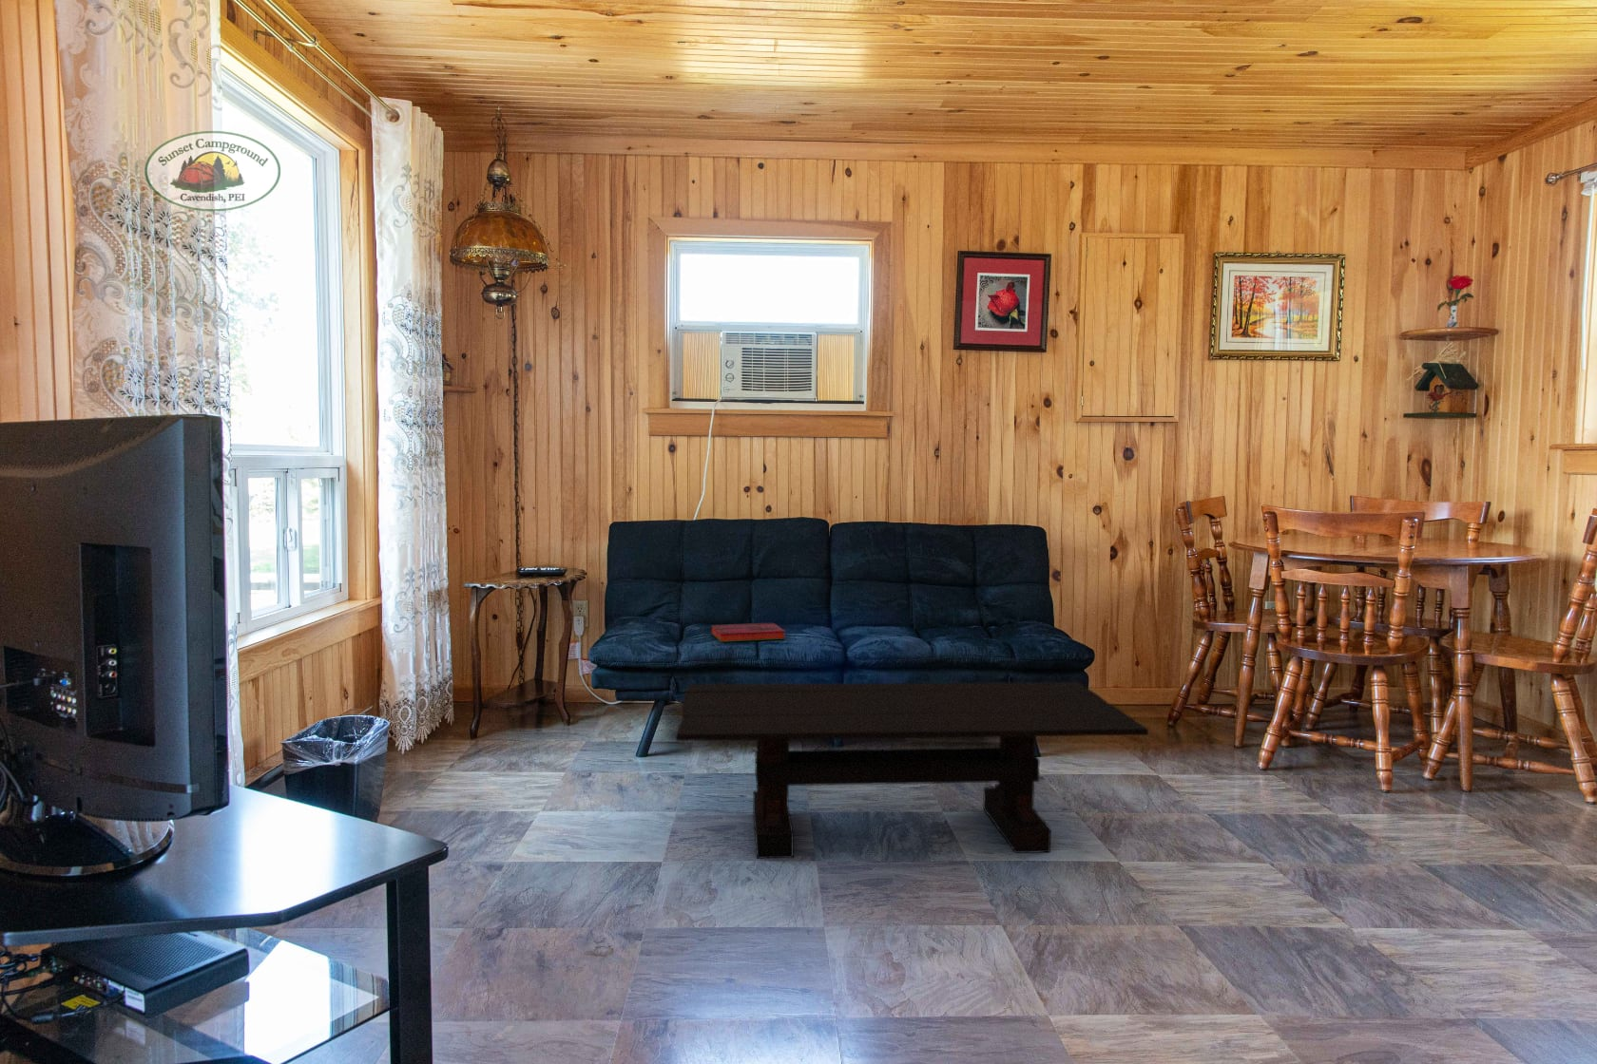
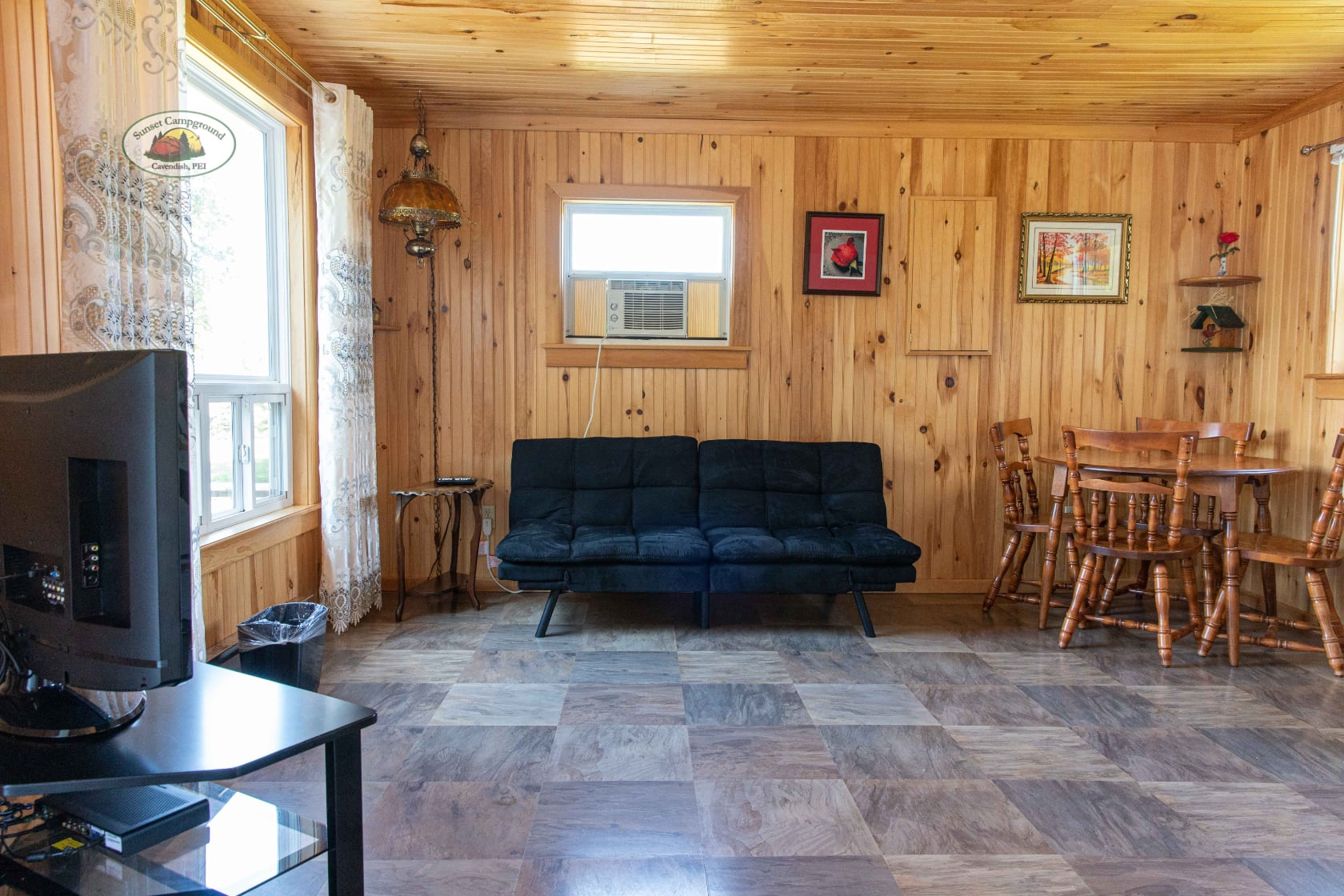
- hardback book [711,621,787,644]
- coffee table [676,682,1149,860]
